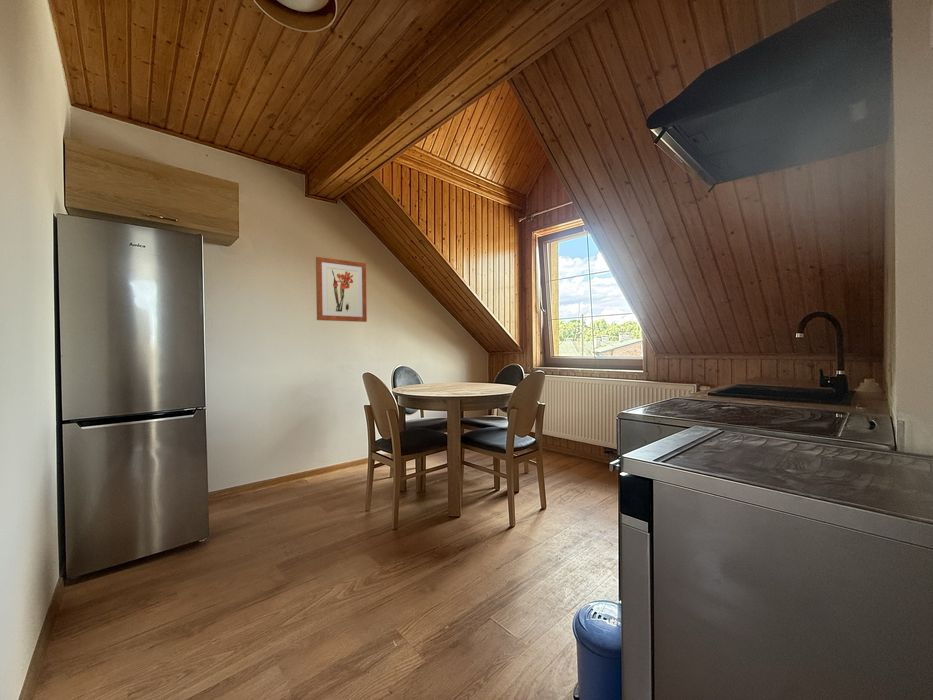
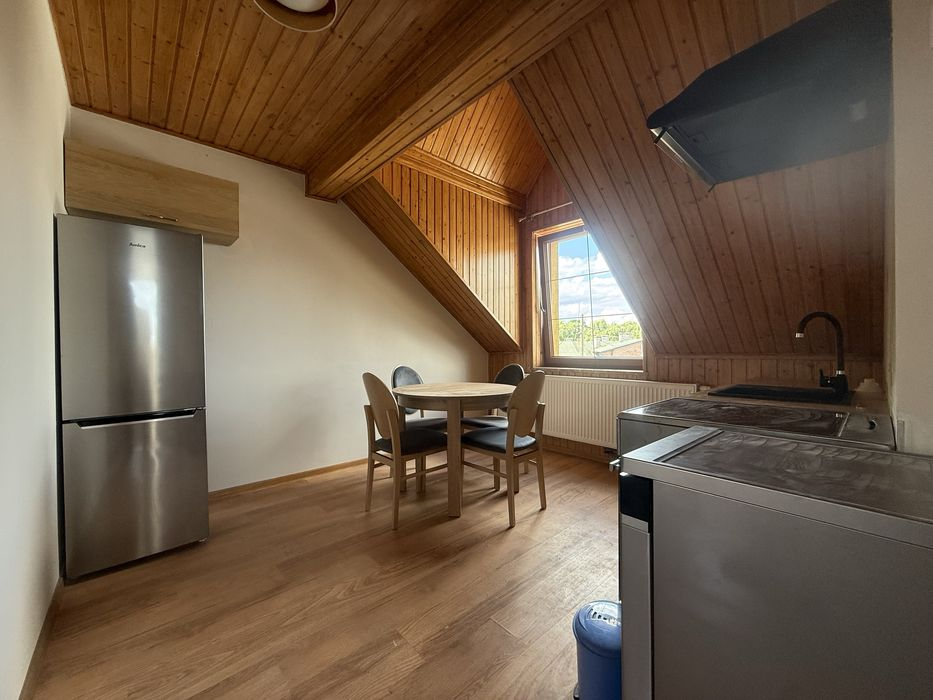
- wall art [315,256,368,323]
